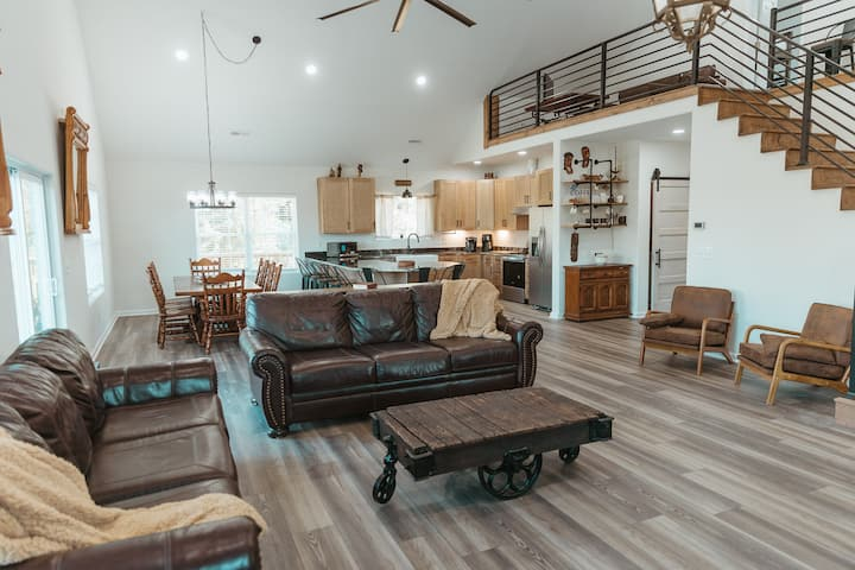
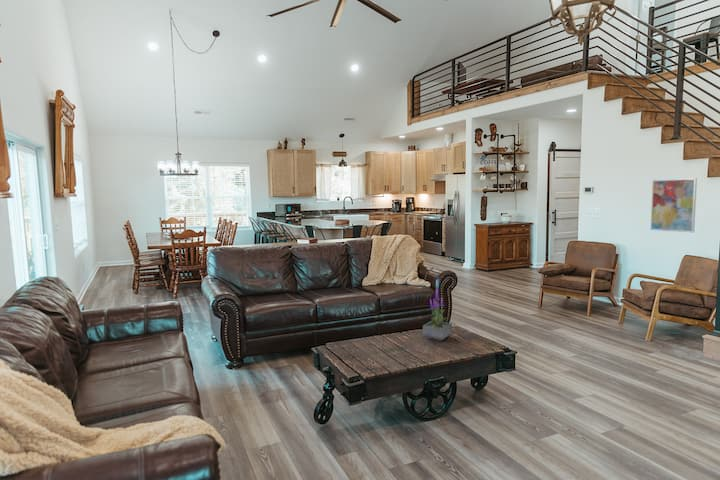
+ potted plant [422,287,453,341]
+ wall art [650,177,698,233]
